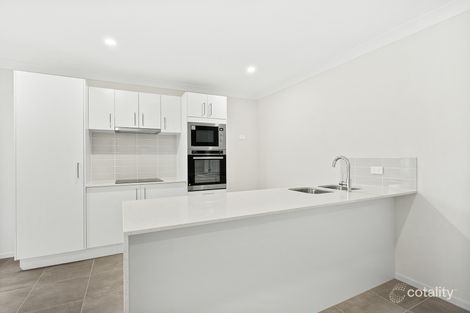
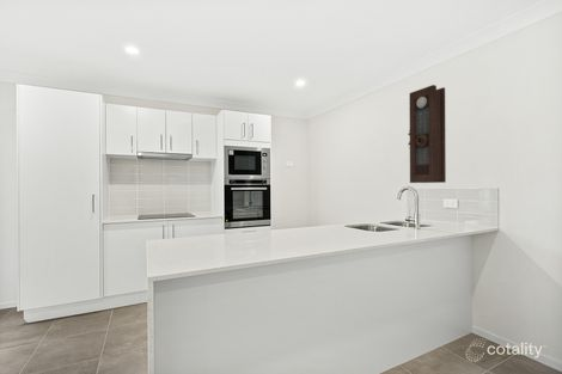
+ pendulum clock [407,84,447,184]
